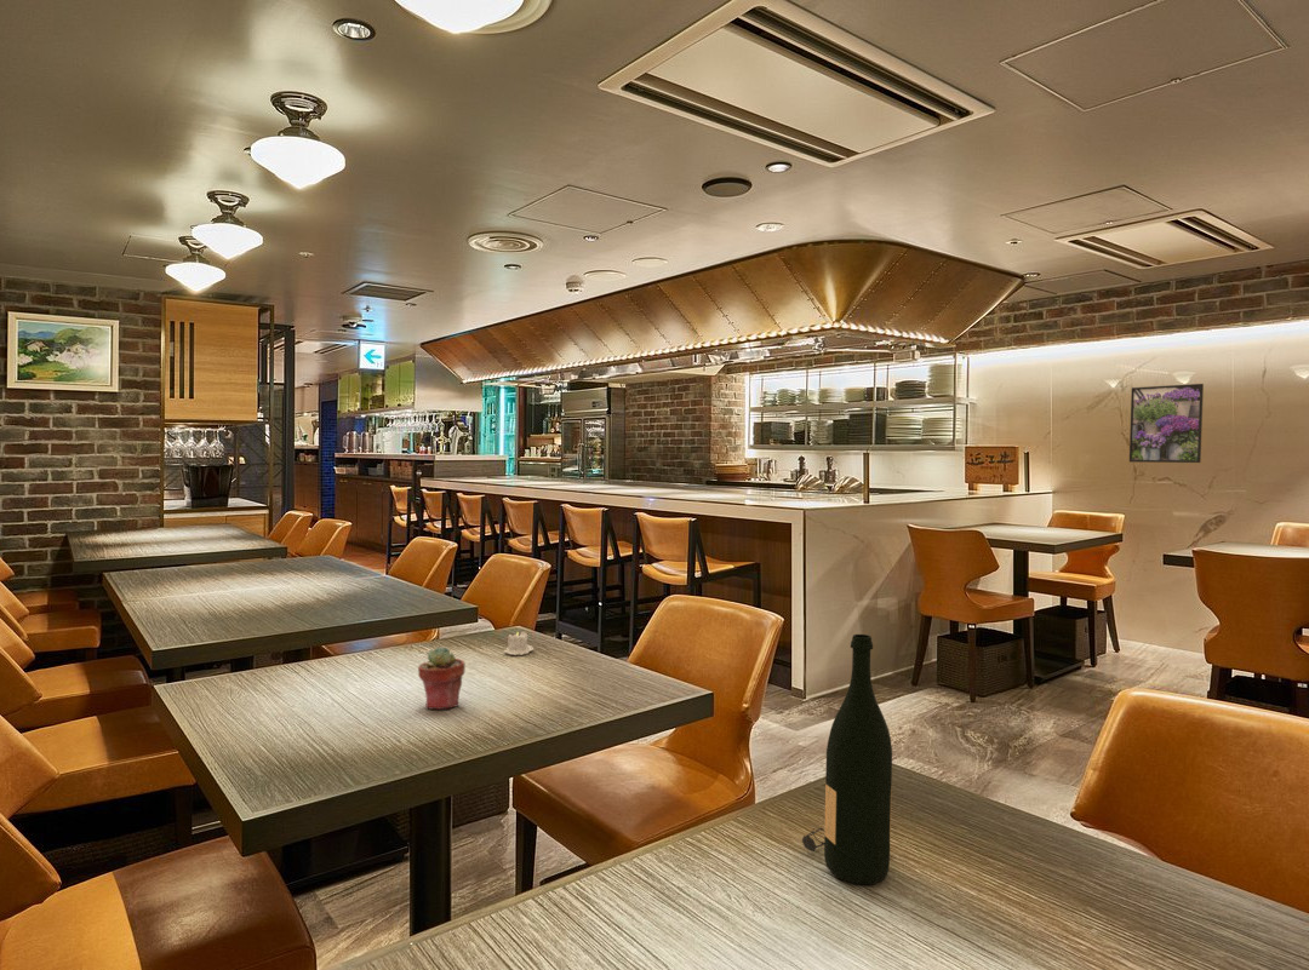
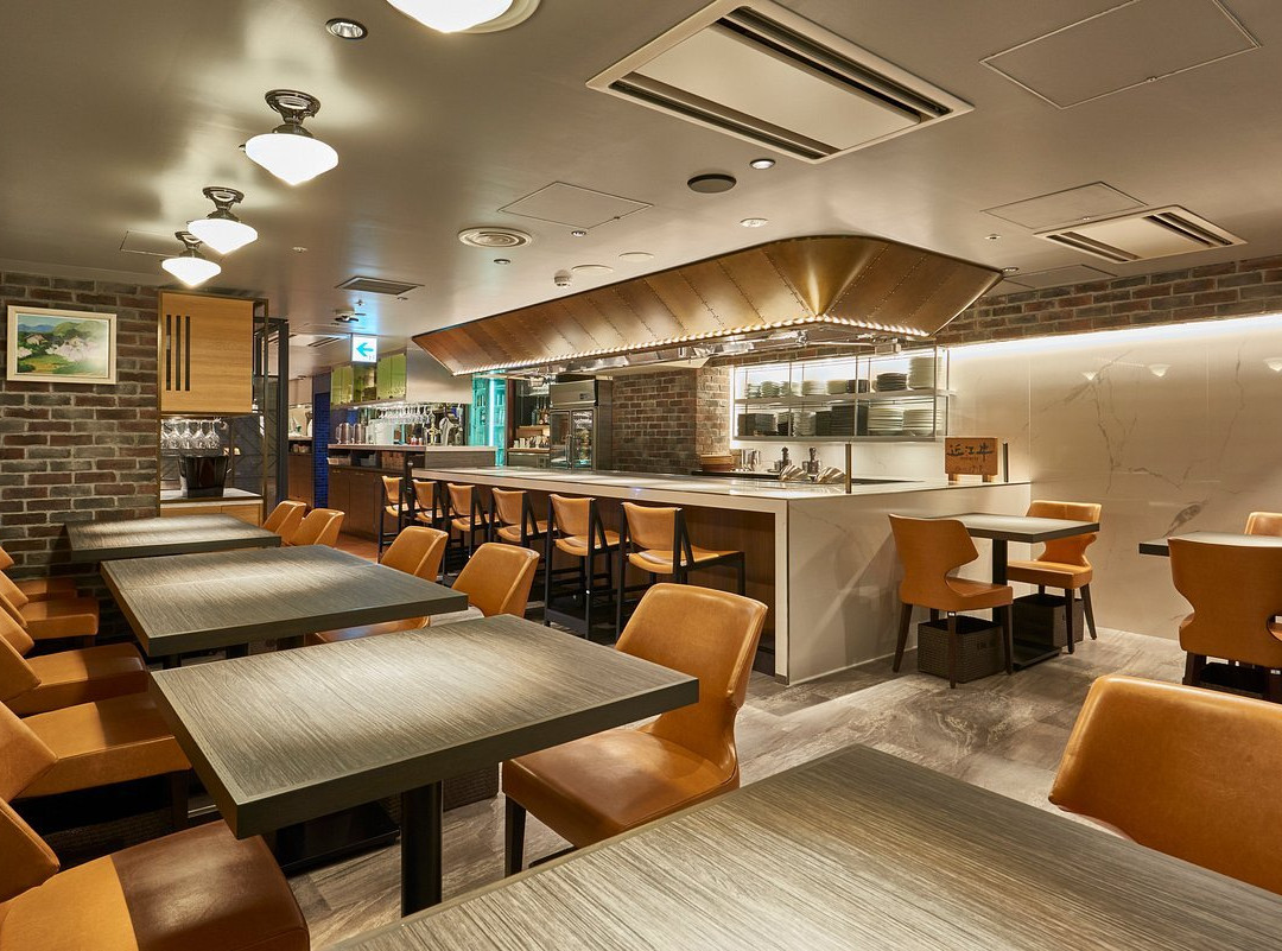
- potted succulent [417,645,467,711]
- wine bottle [801,633,893,885]
- candle [502,631,535,656]
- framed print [1128,383,1205,464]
